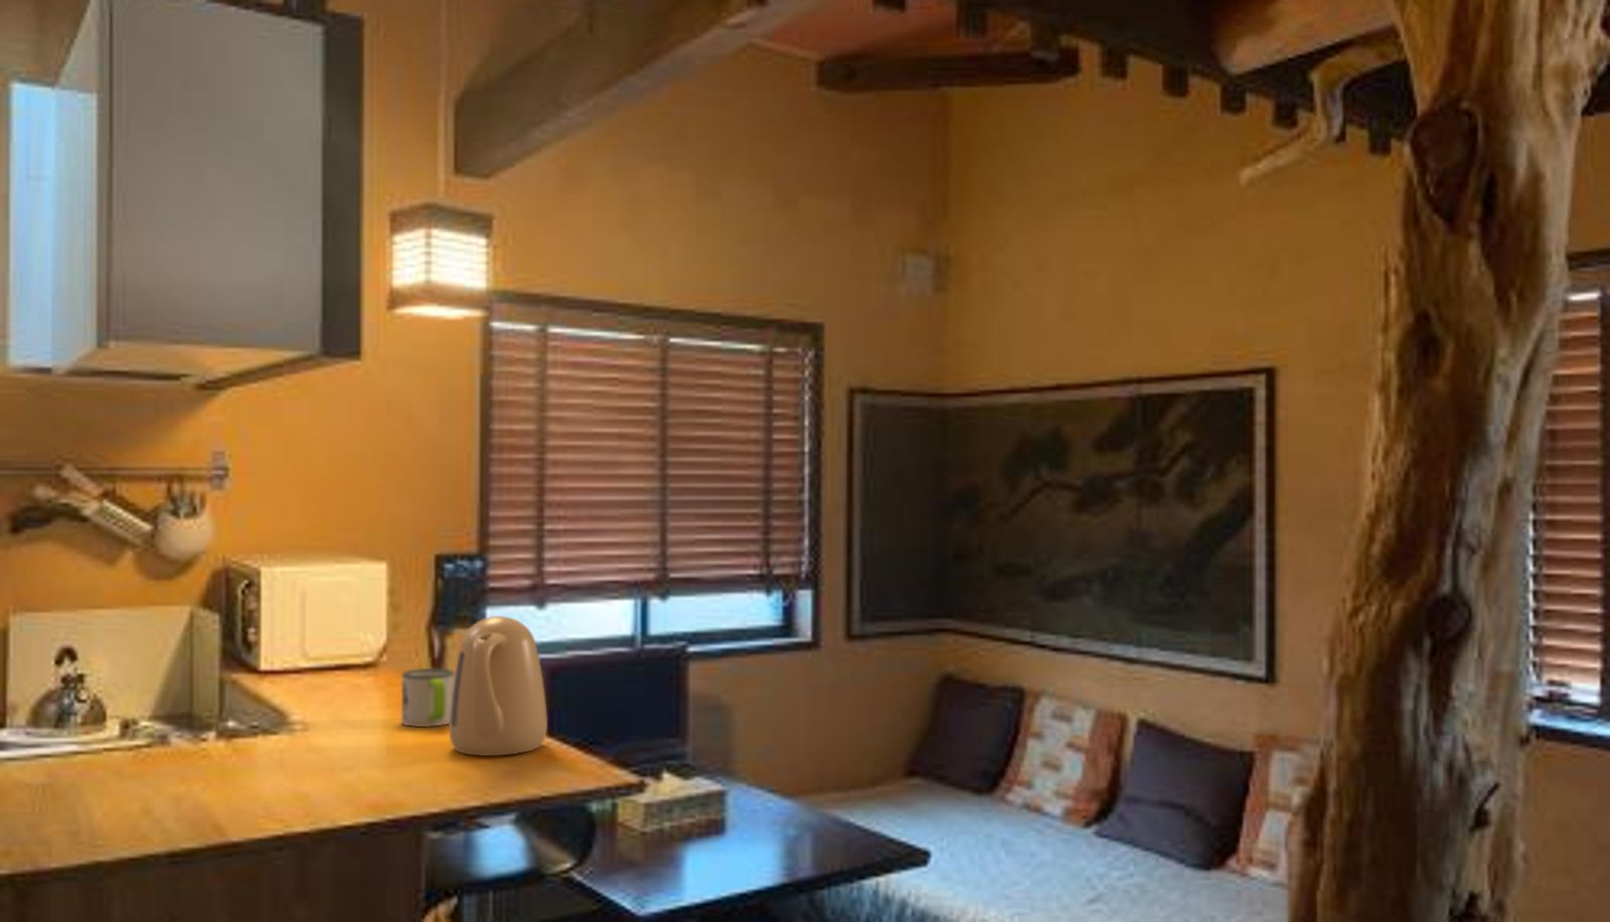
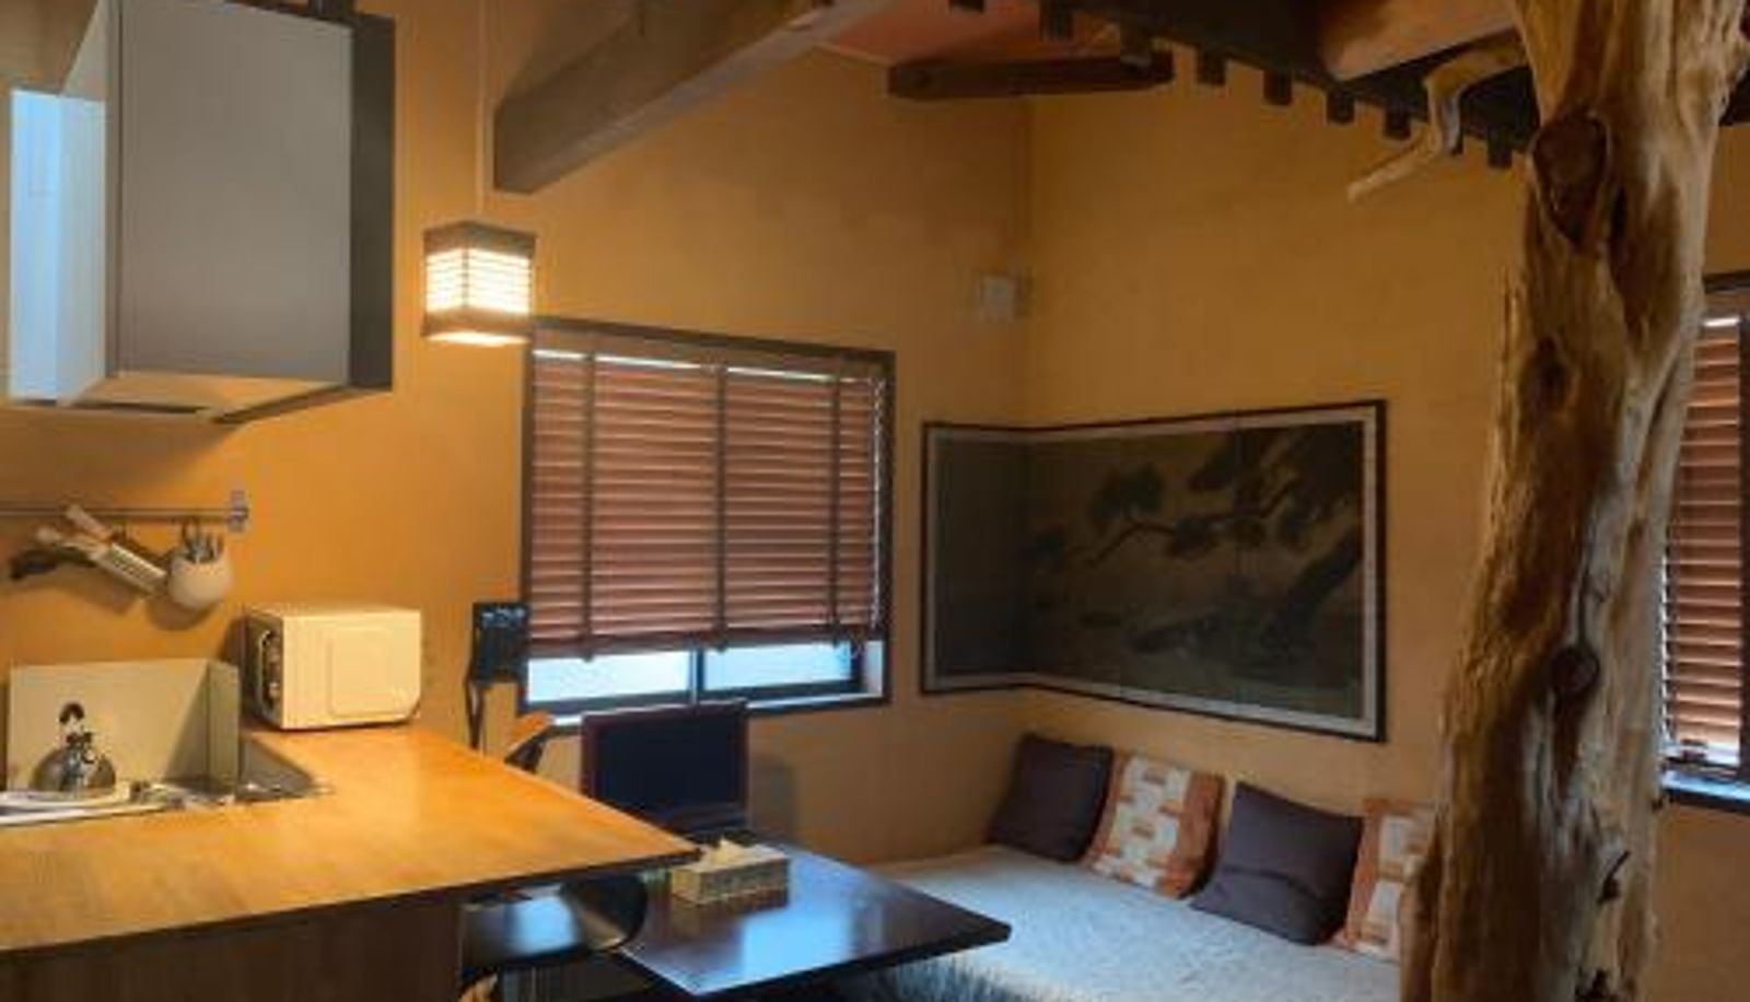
- kettle [448,615,548,757]
- mug [400,668,454,727]
